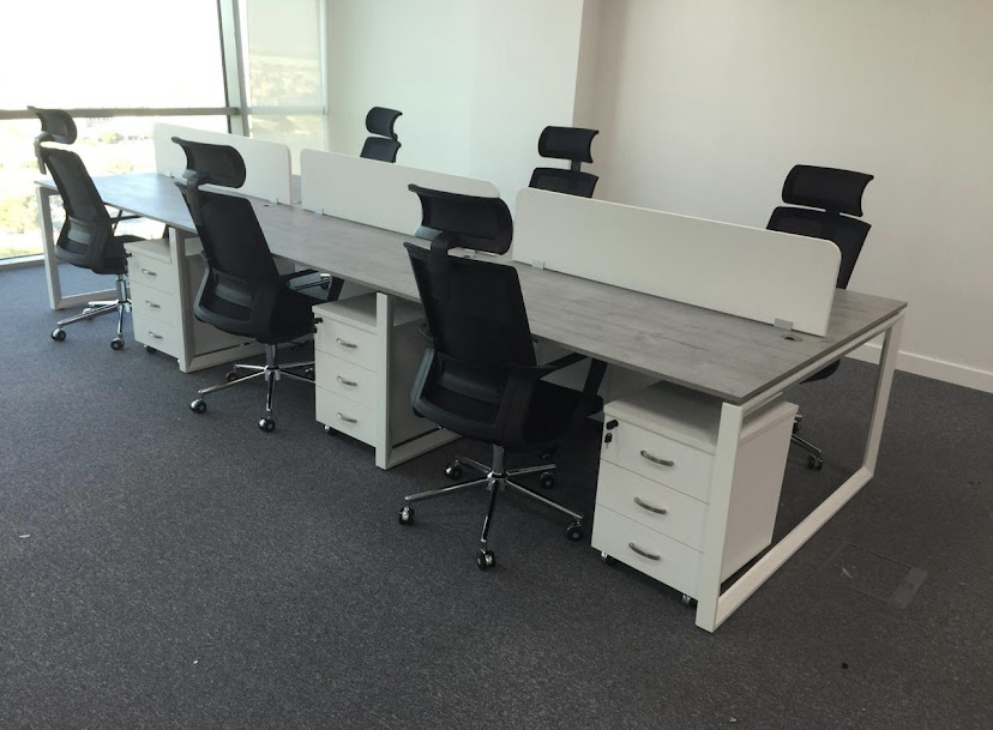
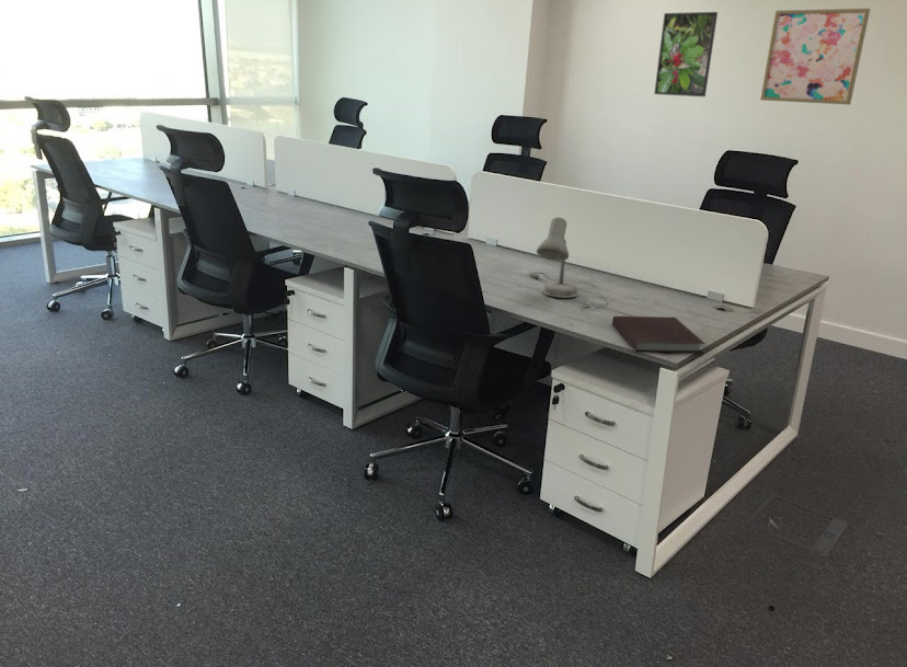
+ notebook [611,315,707,355]
+ wall art [759,8,872,105]
+ desk lamp [529,216,610,307]
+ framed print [653,11,719,97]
